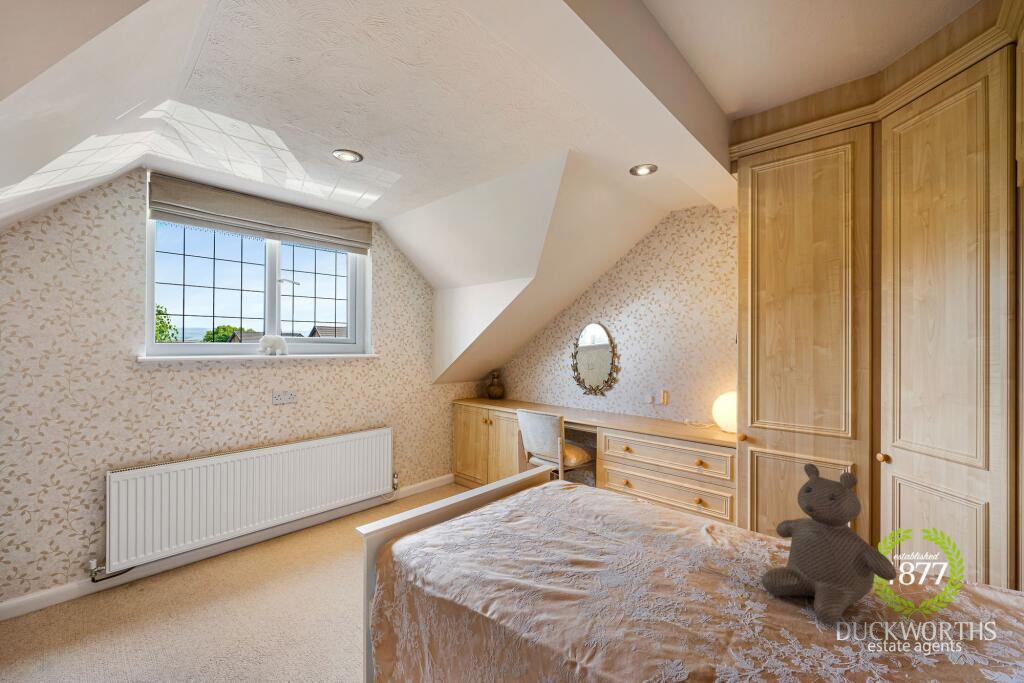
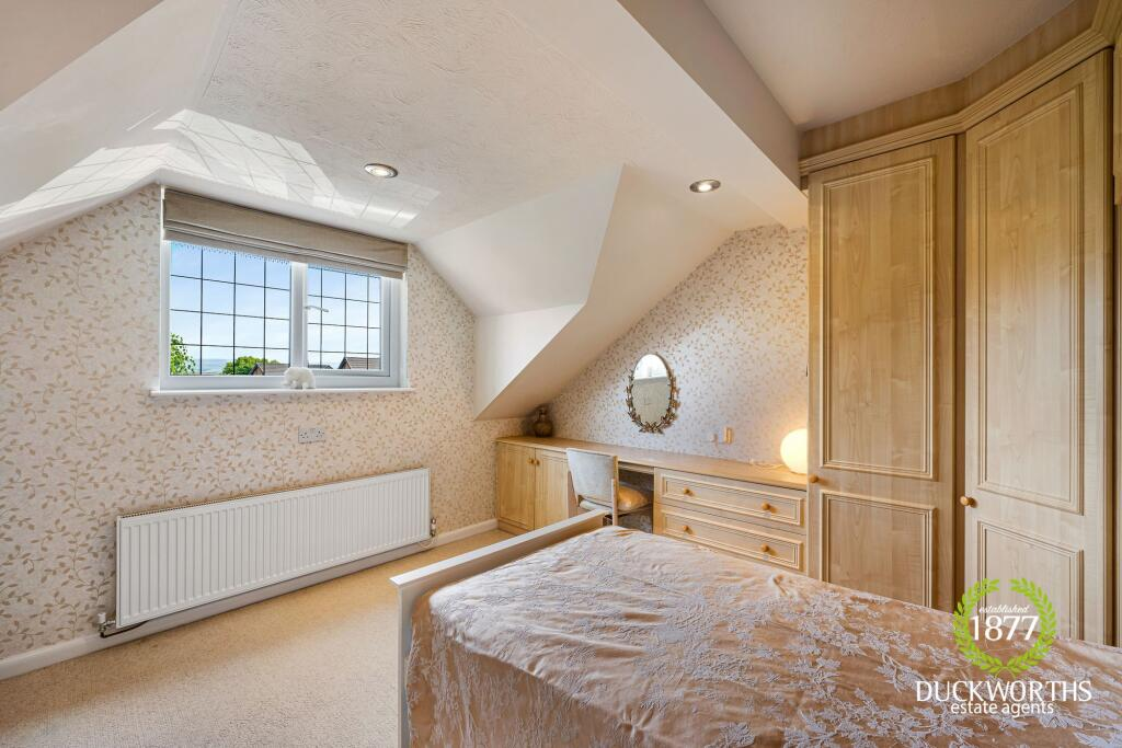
- teddy bear [761,462,898,625]
